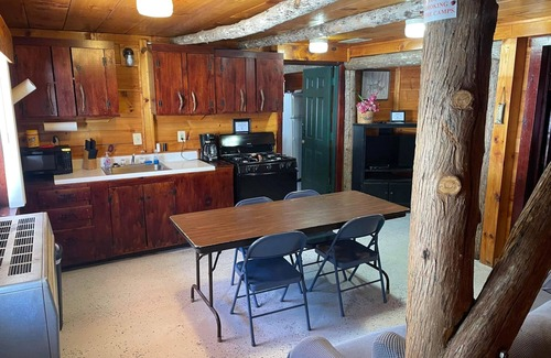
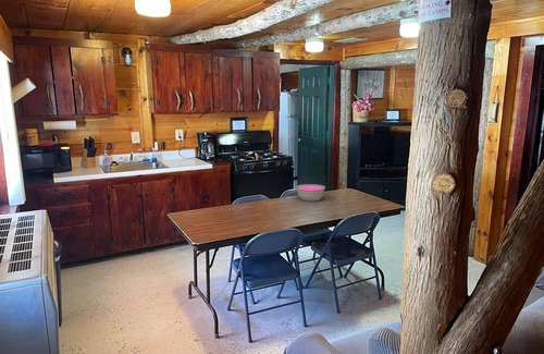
+ bowl [295,183,326,203]
